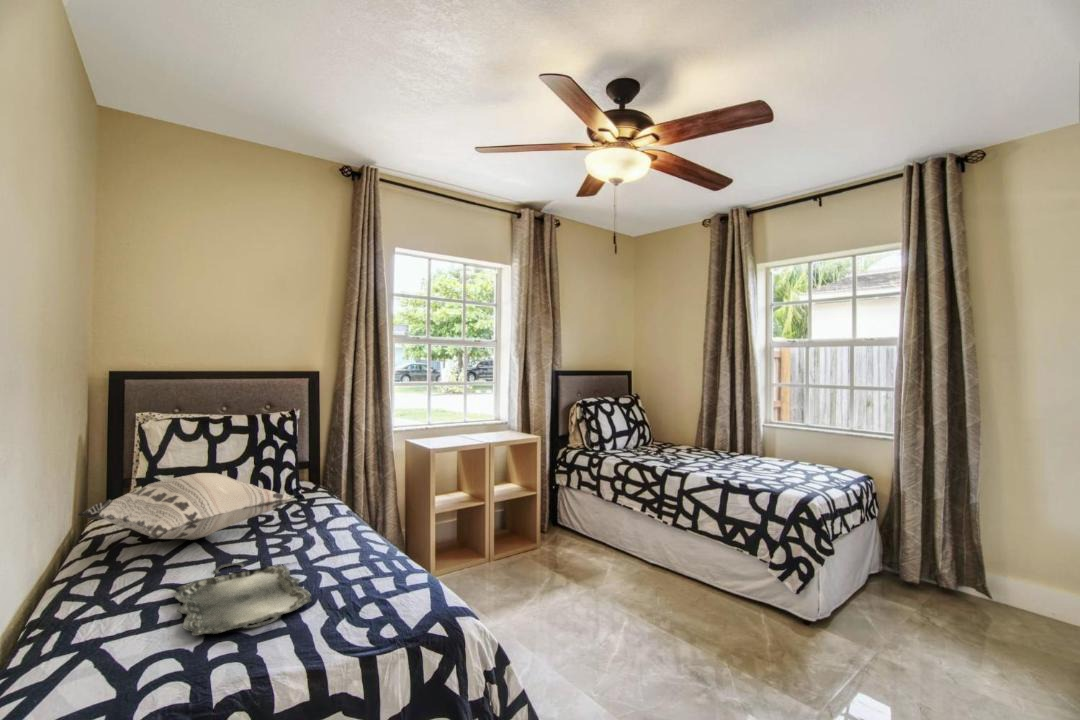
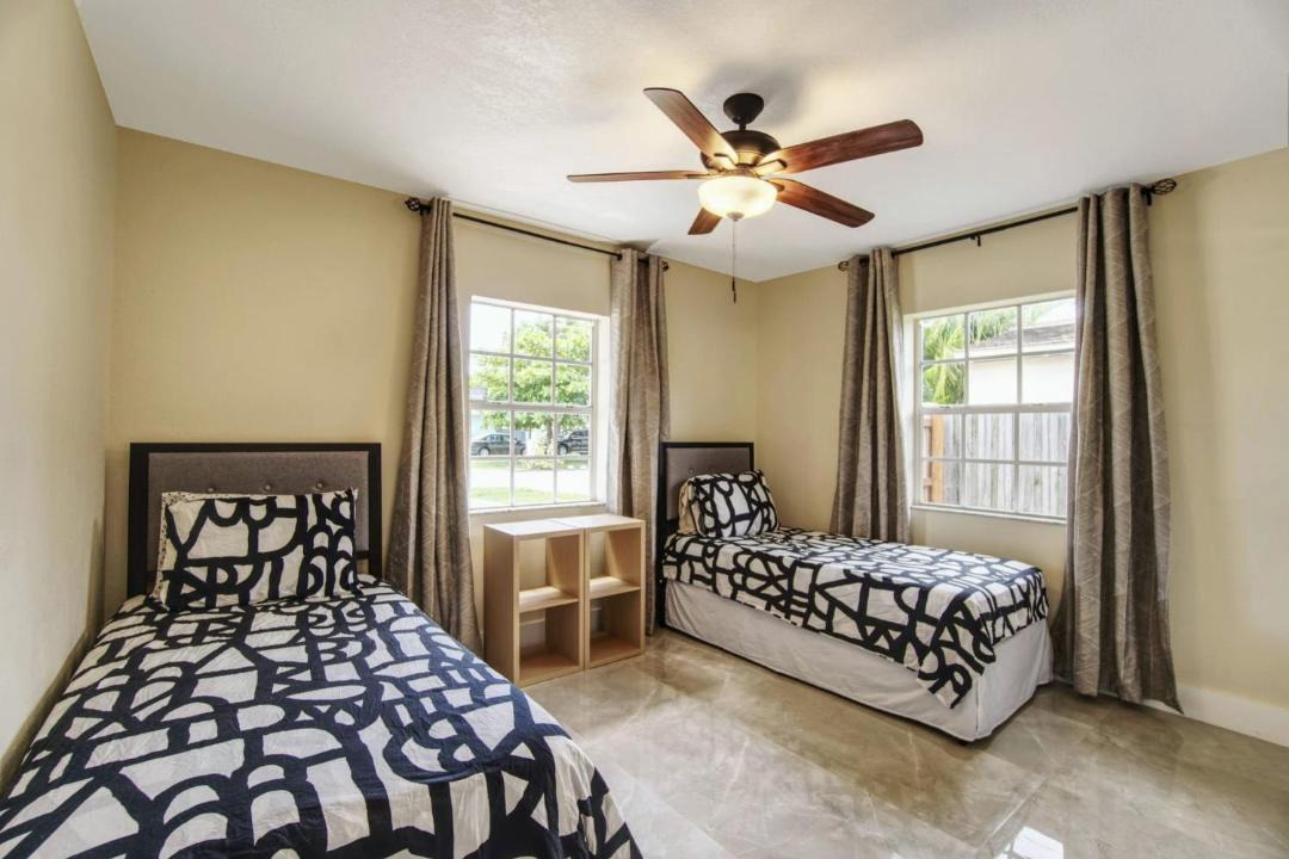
- serving tray [173,562,313,637]
- decorative pillow [76,472,294,541]
